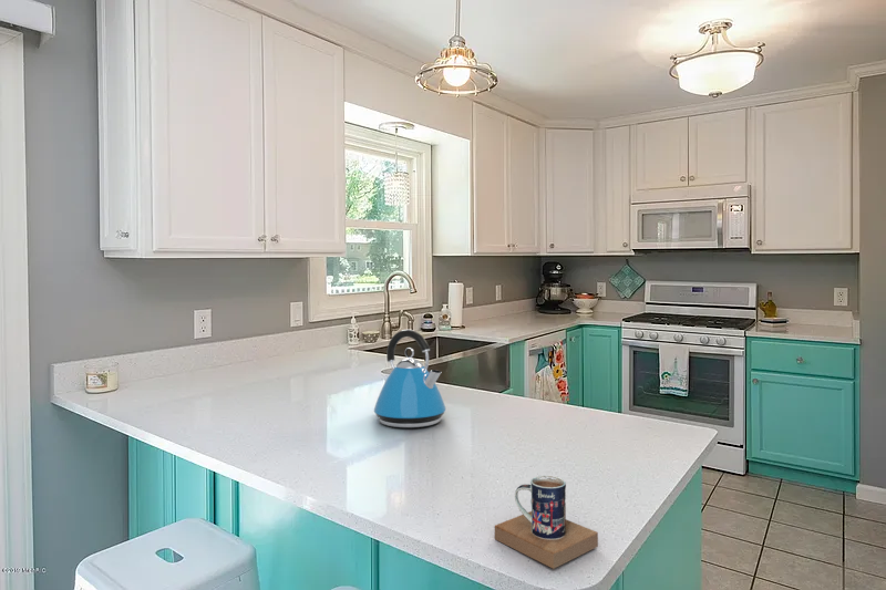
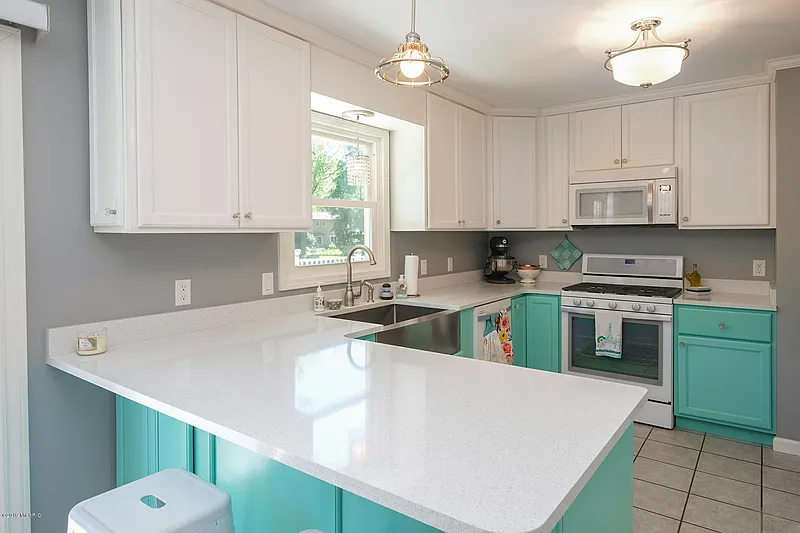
- kettle [373,329,447,428]
- mug [494,475,599,570]
